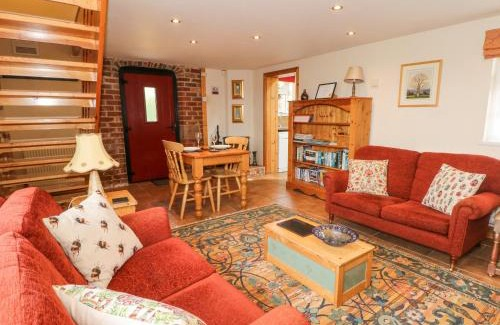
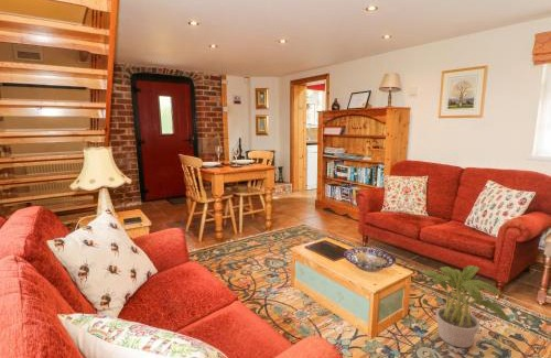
+ potted plant [420,264,510,349]
